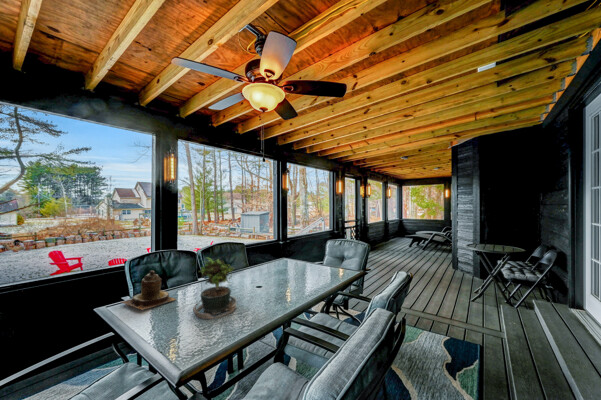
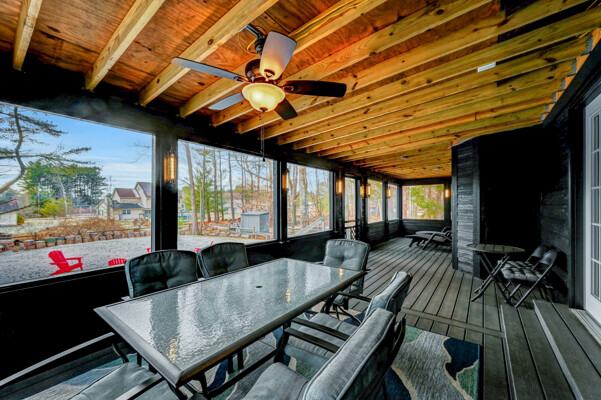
- teapot [120,270,177,311]
- potted plant [192,256,238,320]
